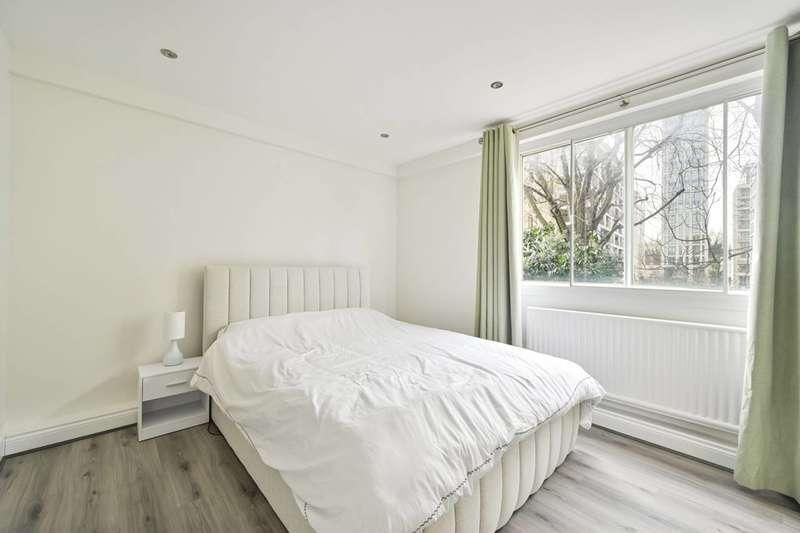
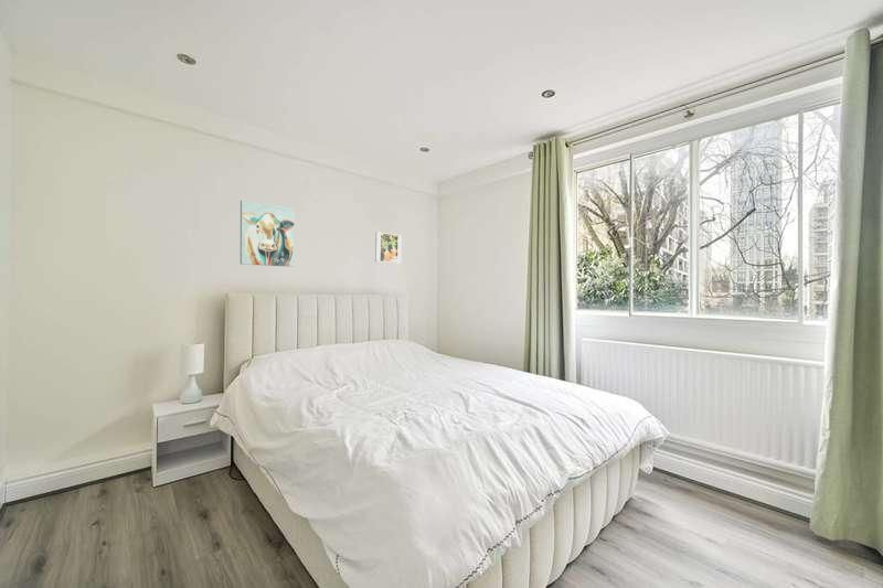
+ wall art [240,199,295,268]
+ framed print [374,231,402,265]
